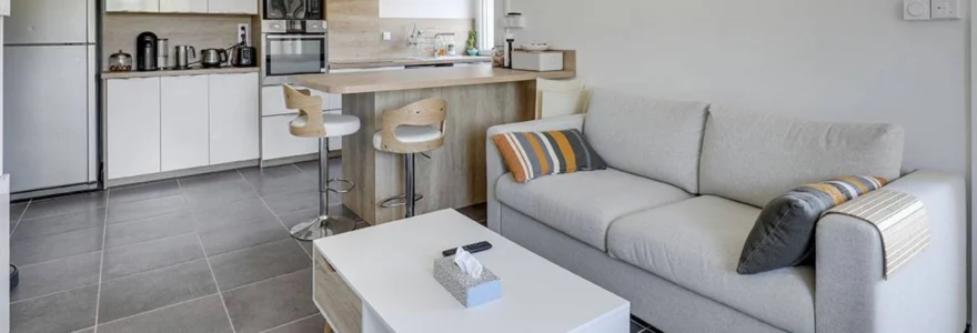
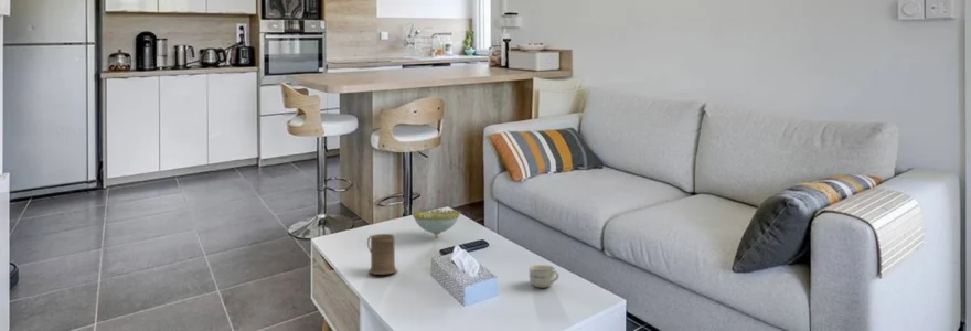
+ cup [527,264,561,289]
+ decorative bowl [410,209,461,239]
+ mug [366,233,398,276]
